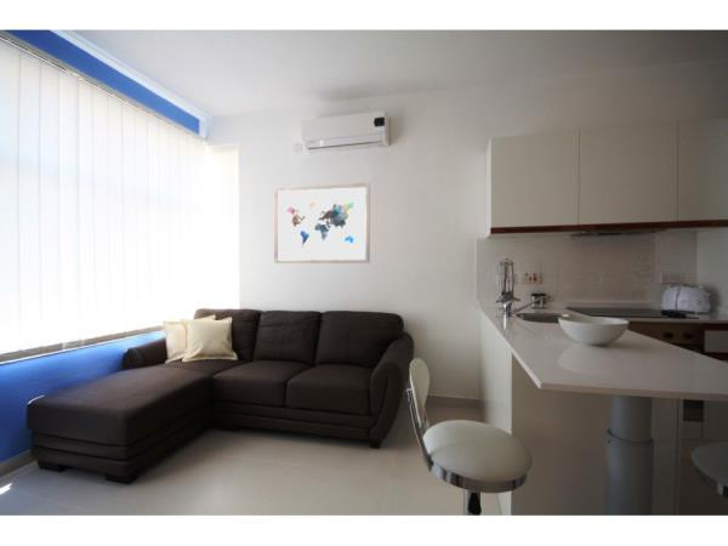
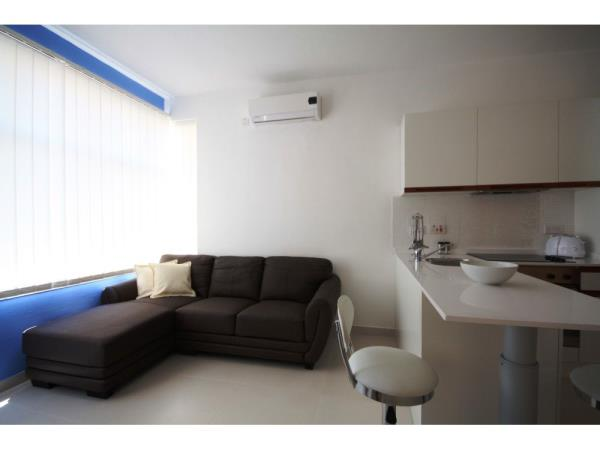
- wall art [273,182,371,265]
